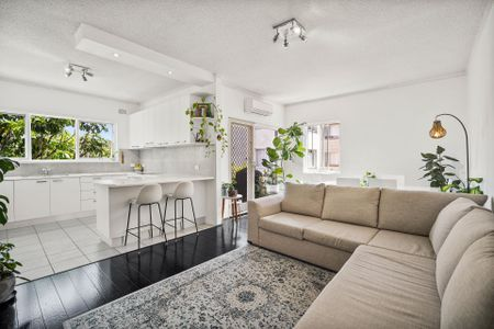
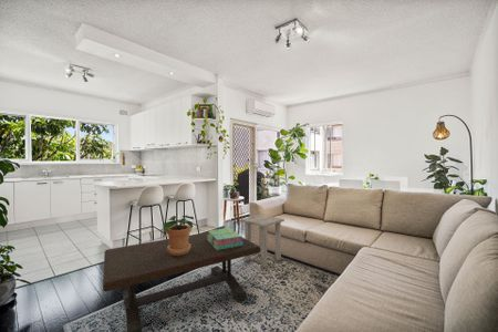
+ side table [240,214,286,269]
+ stack of books [207,227,243,250]
+ coffee table [102,231,261,332]
+ potted plant [162,215,195,256]
